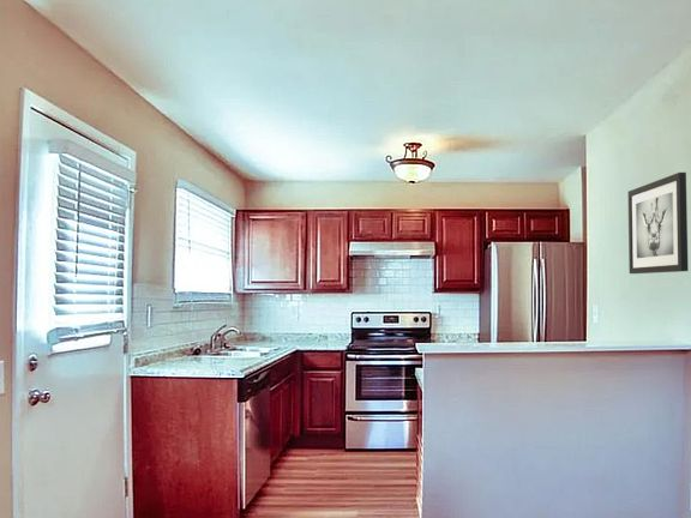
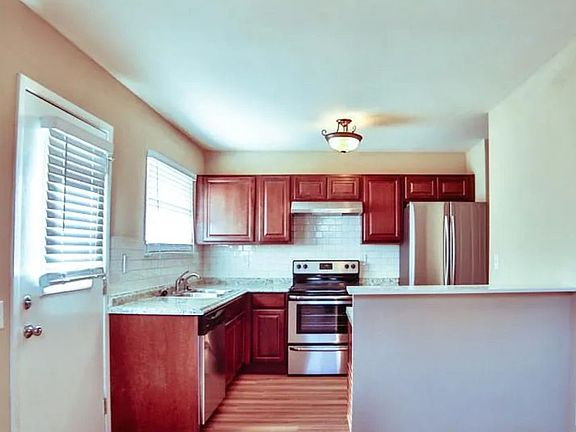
- wall art [627,171,690,275]
